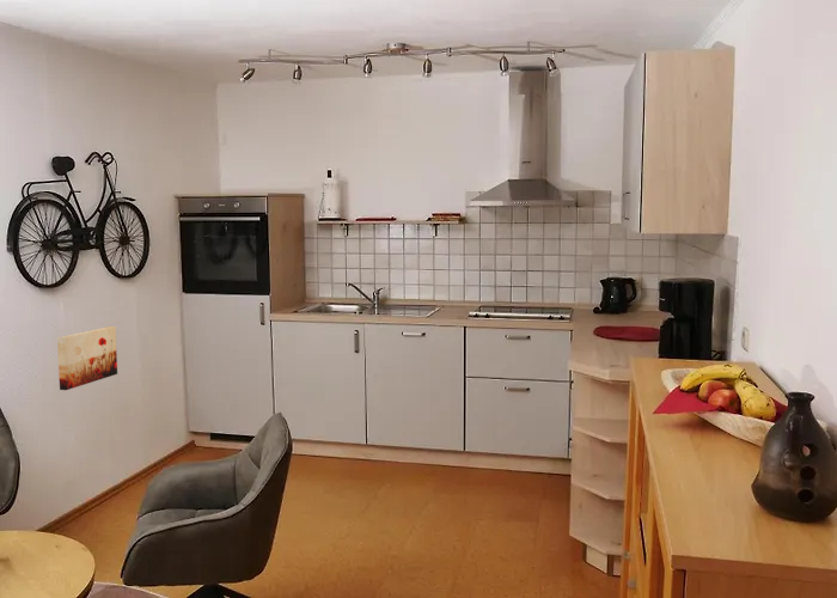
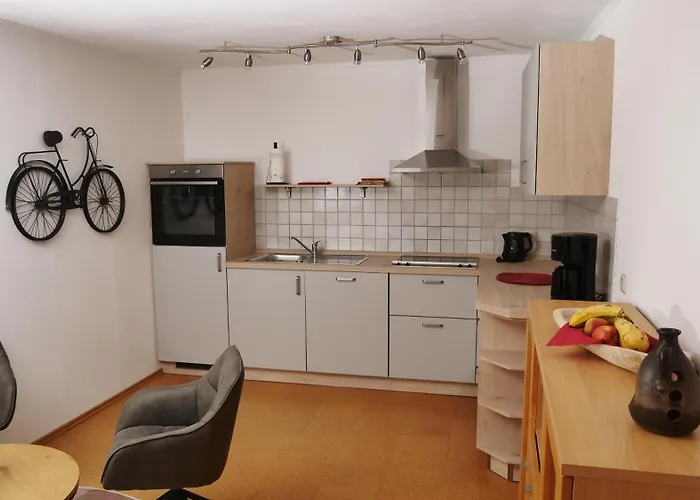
- wall art [56,325,118,391]
